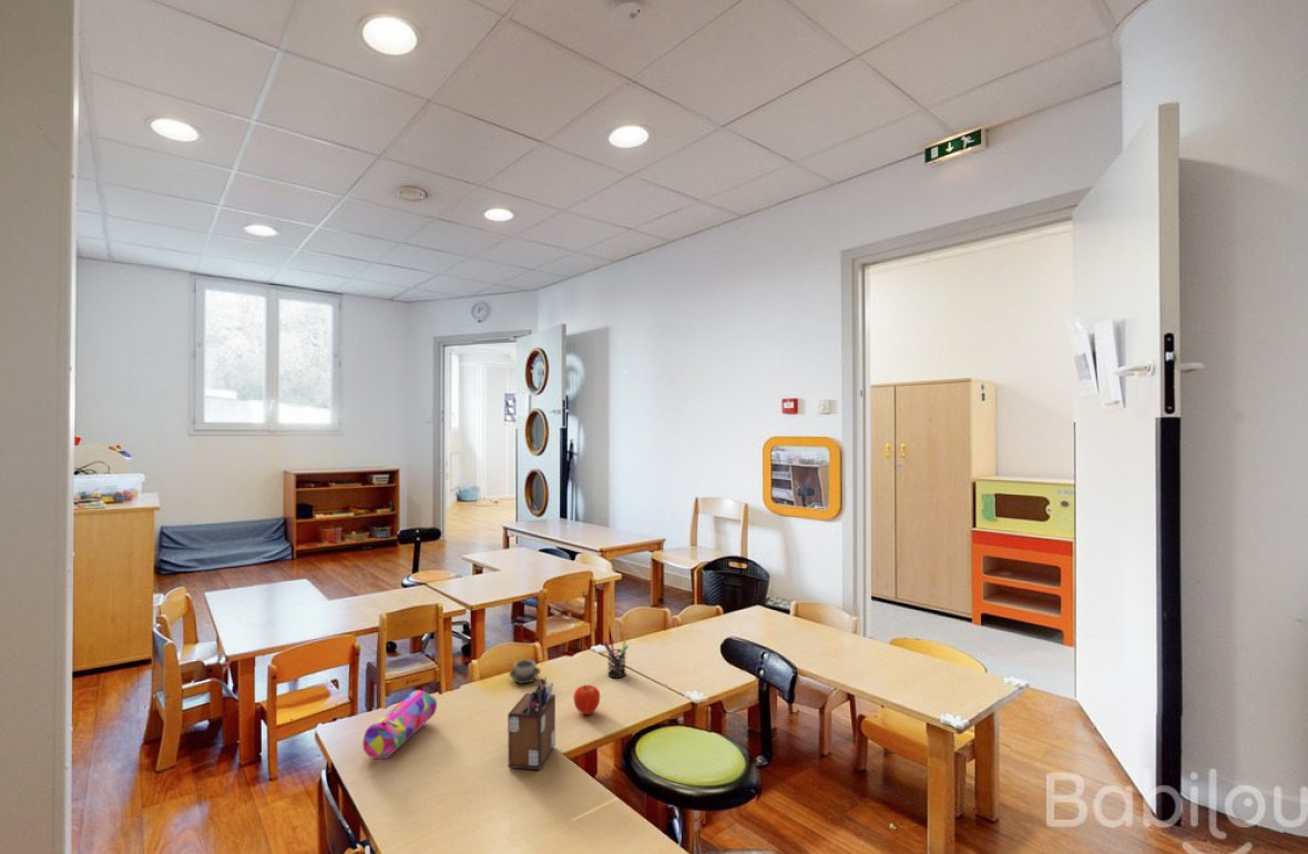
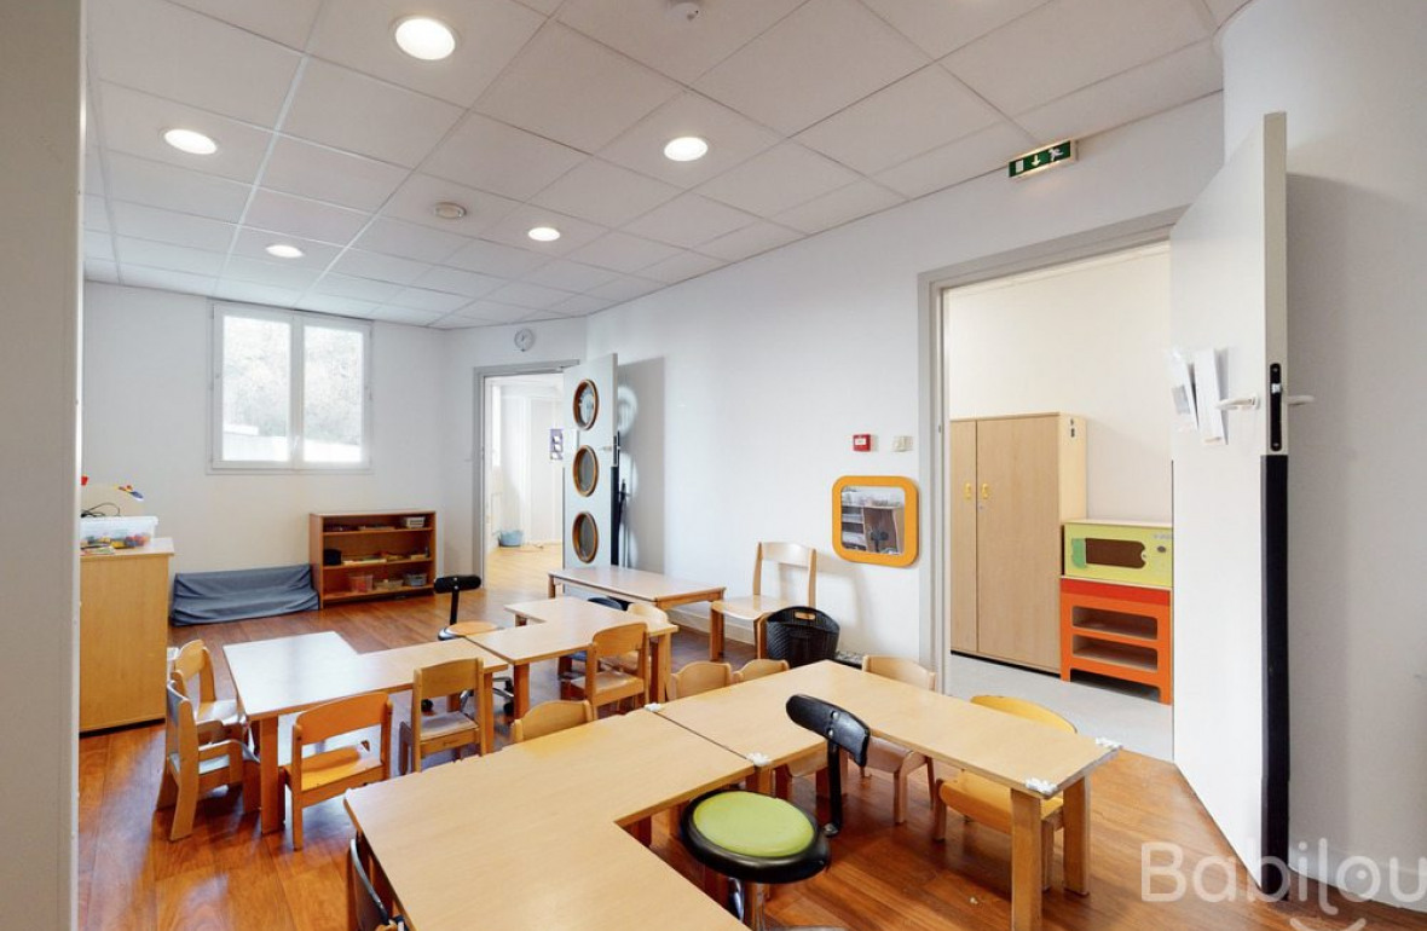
- fruit [572,684,601,715]
- desk organizer [507,675,556,771]
- pencil case [361,689,438,761]
- pen holder [602,637,630,679]
- cup [508,659,542,684]
